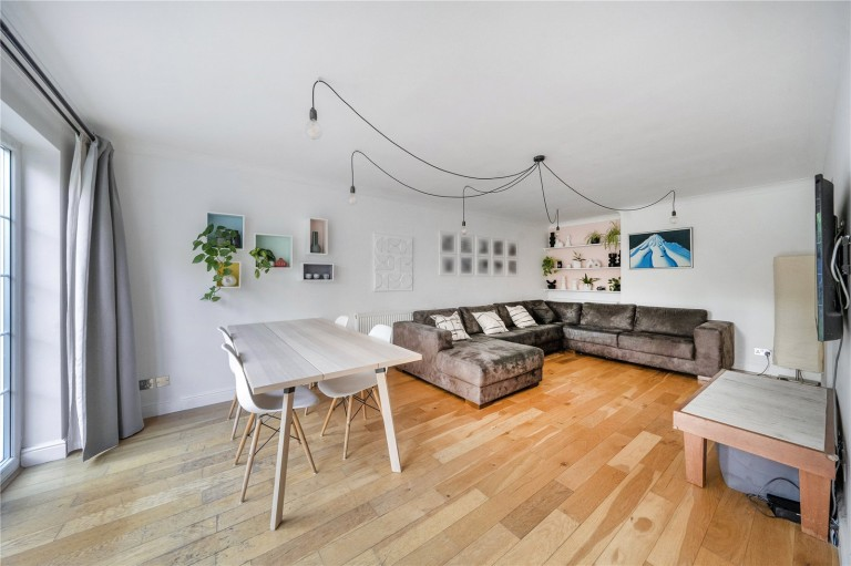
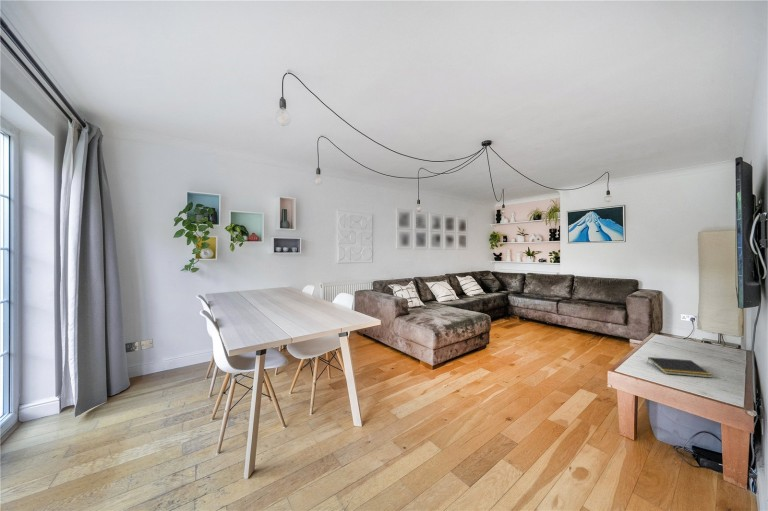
+ notepad [646,356,714,379]
